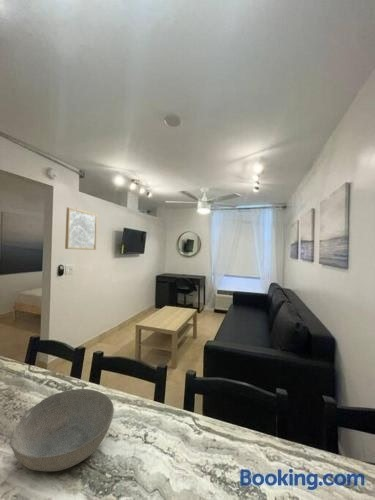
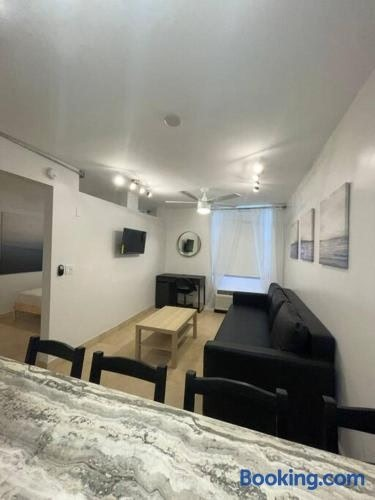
- wall art [64,207,98,251]
- bowl [10,388,115,472]
